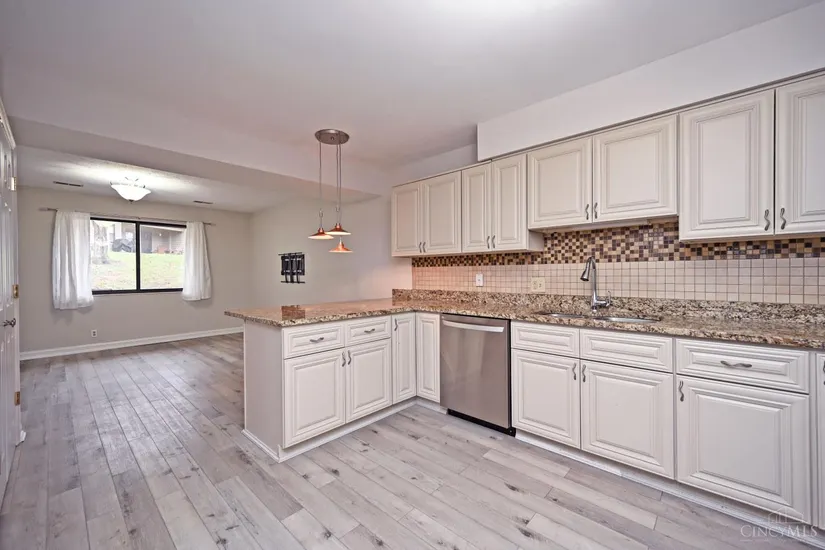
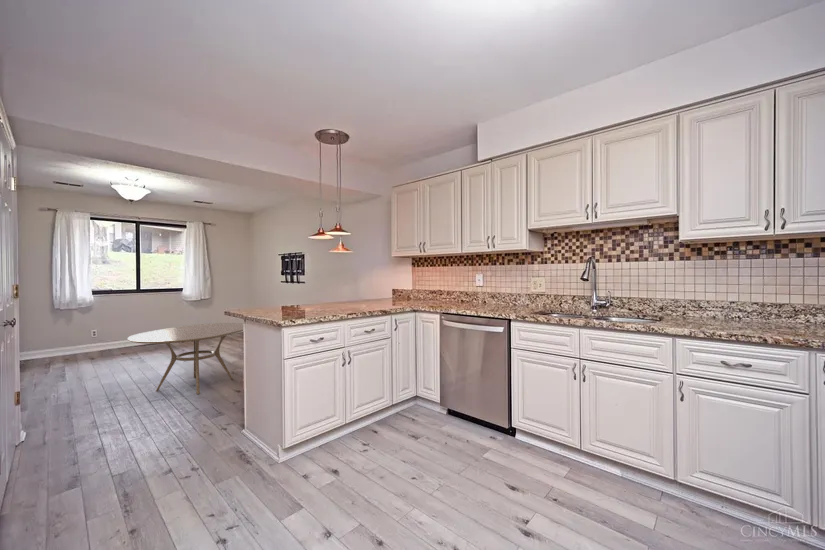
+ dining table [127,322,244,395]
